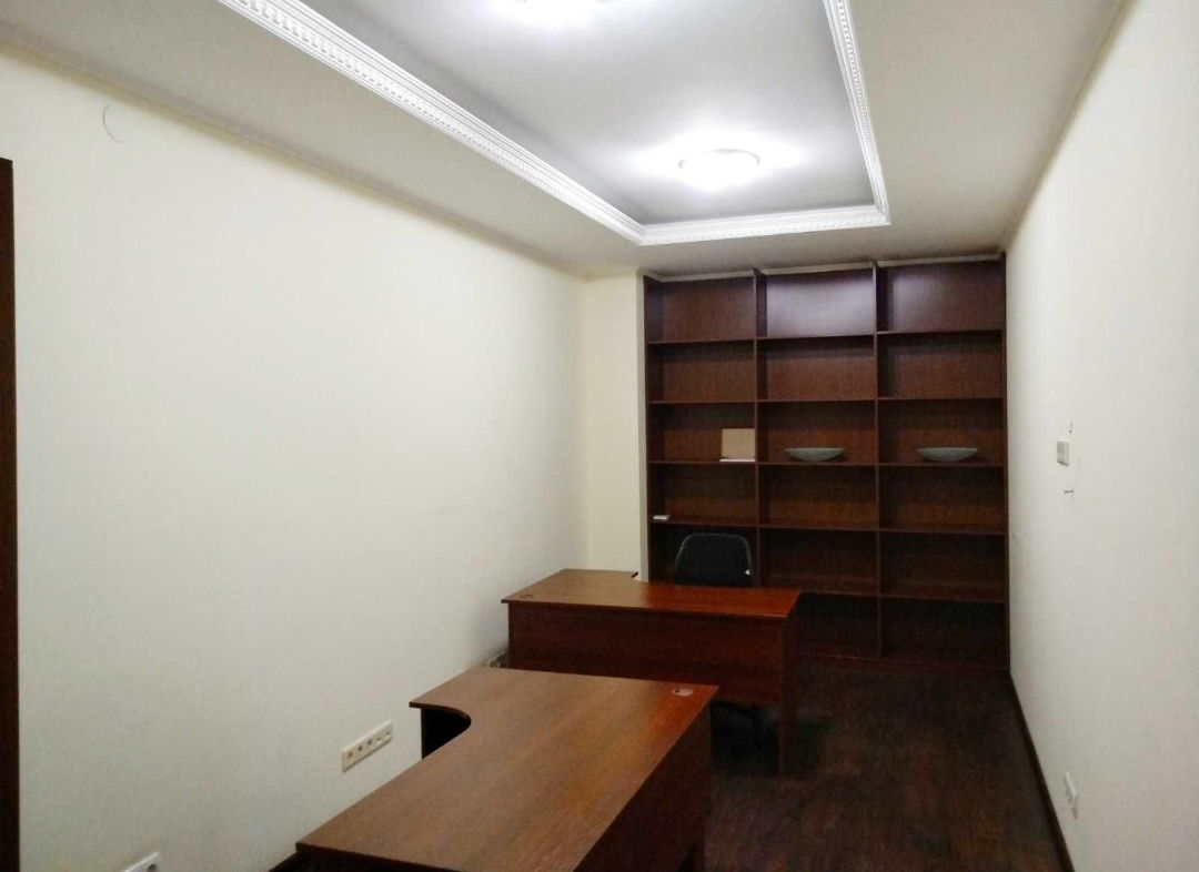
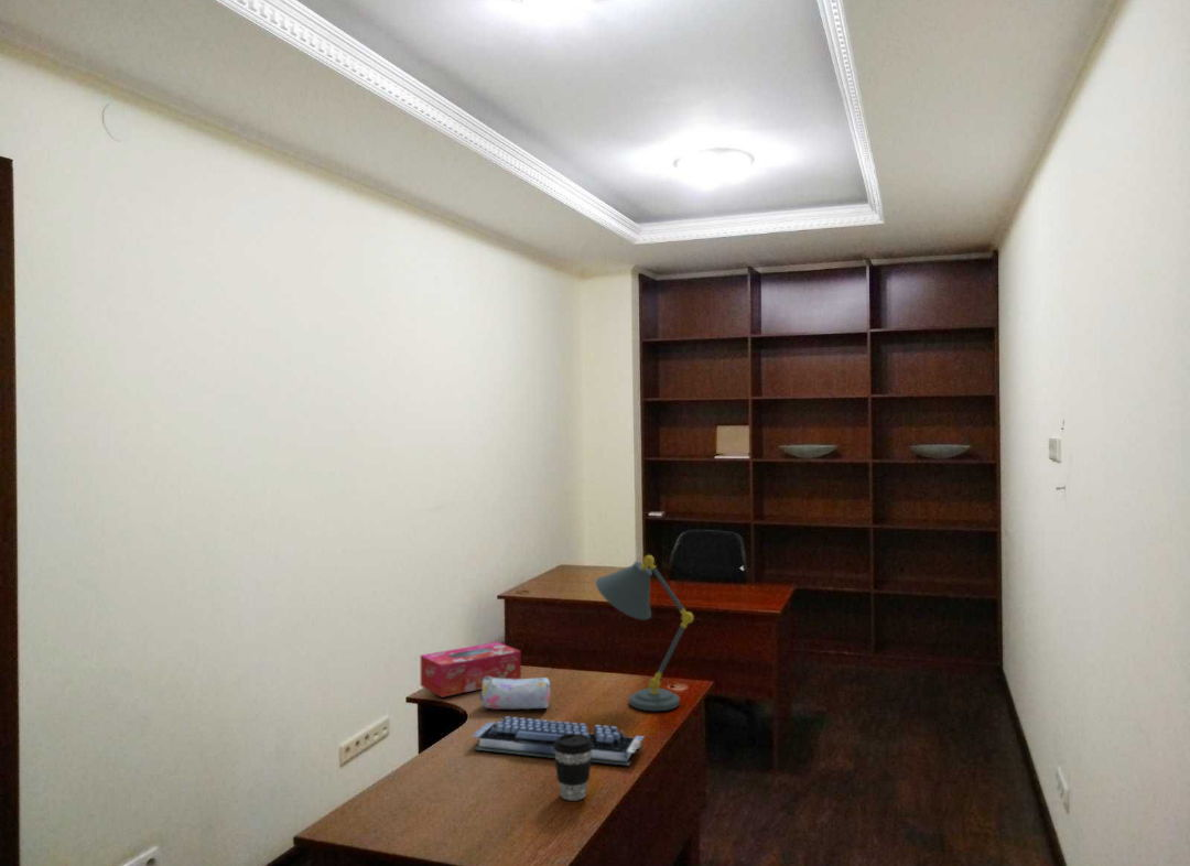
+ desk lamp [594,554,695,712]
+ pencil case [478,676,551,711]
+ tissue box [420,641,522,699]
+ coffee cup [553,734,593,801]
+ computer keyboard [470,715,645,767]
